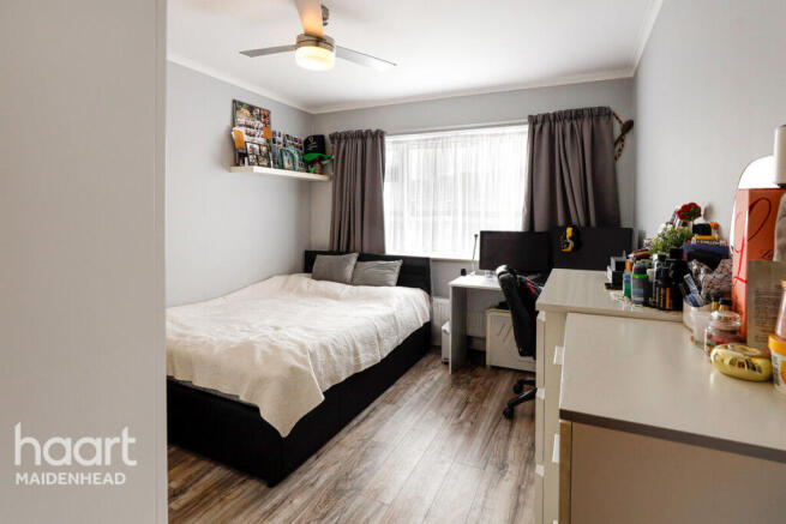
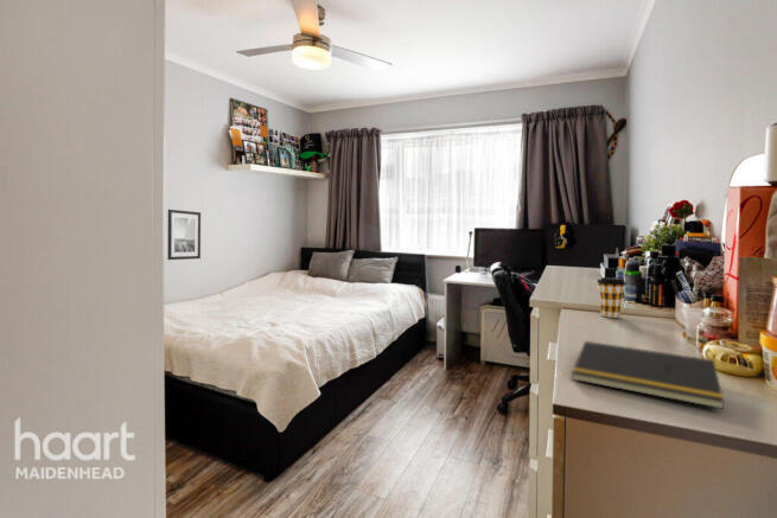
+ coffee cup [597,276,628,319]
+ wall art [166,209,202,261]
+ notepad [571,340,725,410]
